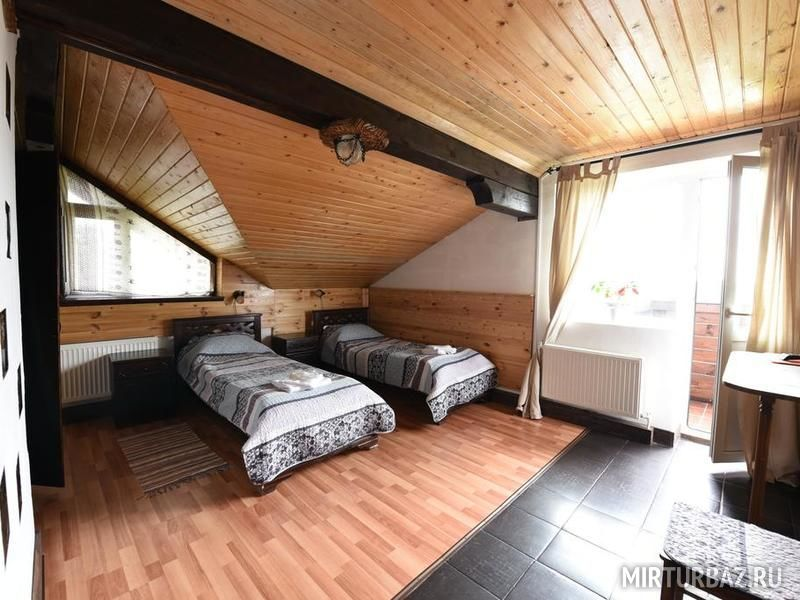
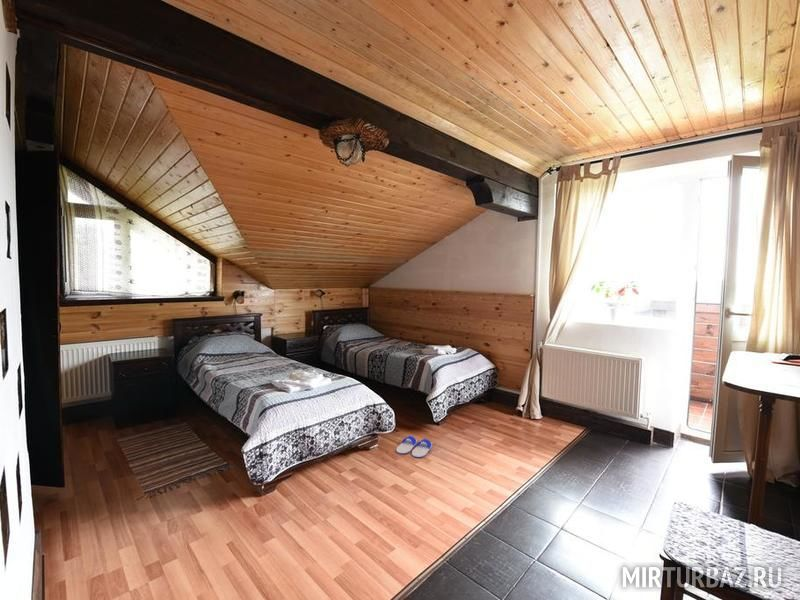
+ flip-flop [396,435,433,459]
